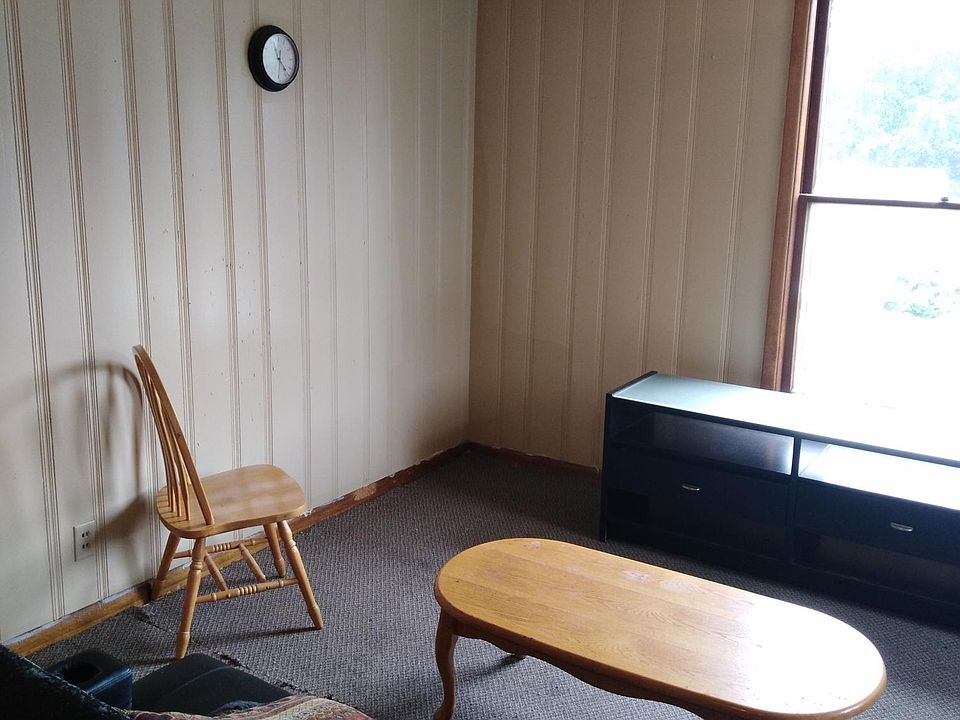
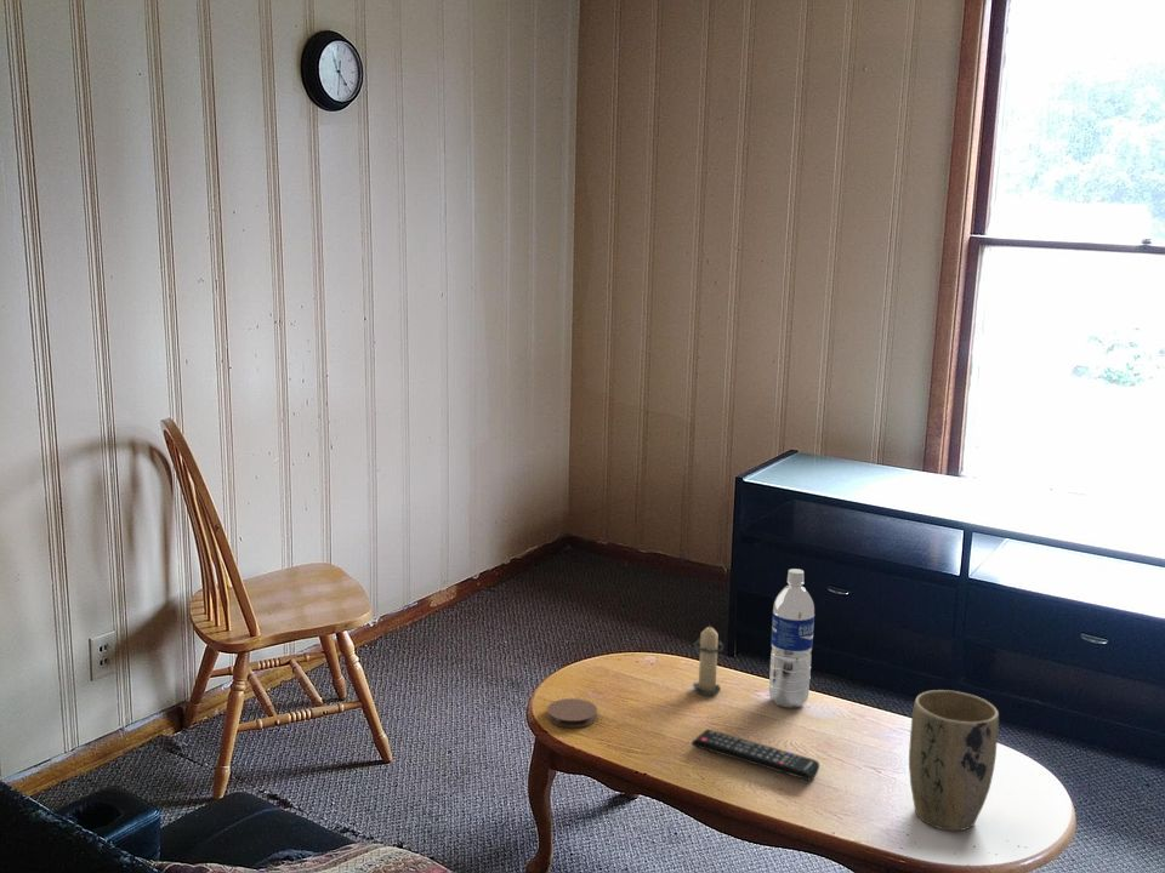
+ plant pot [908,689,1000,832]
+ water bottle [768,567,816,709]
+ candle [691,626,724,696]
+ remote control [691,729,820,782]
+ coaster [546,697,598,729]
